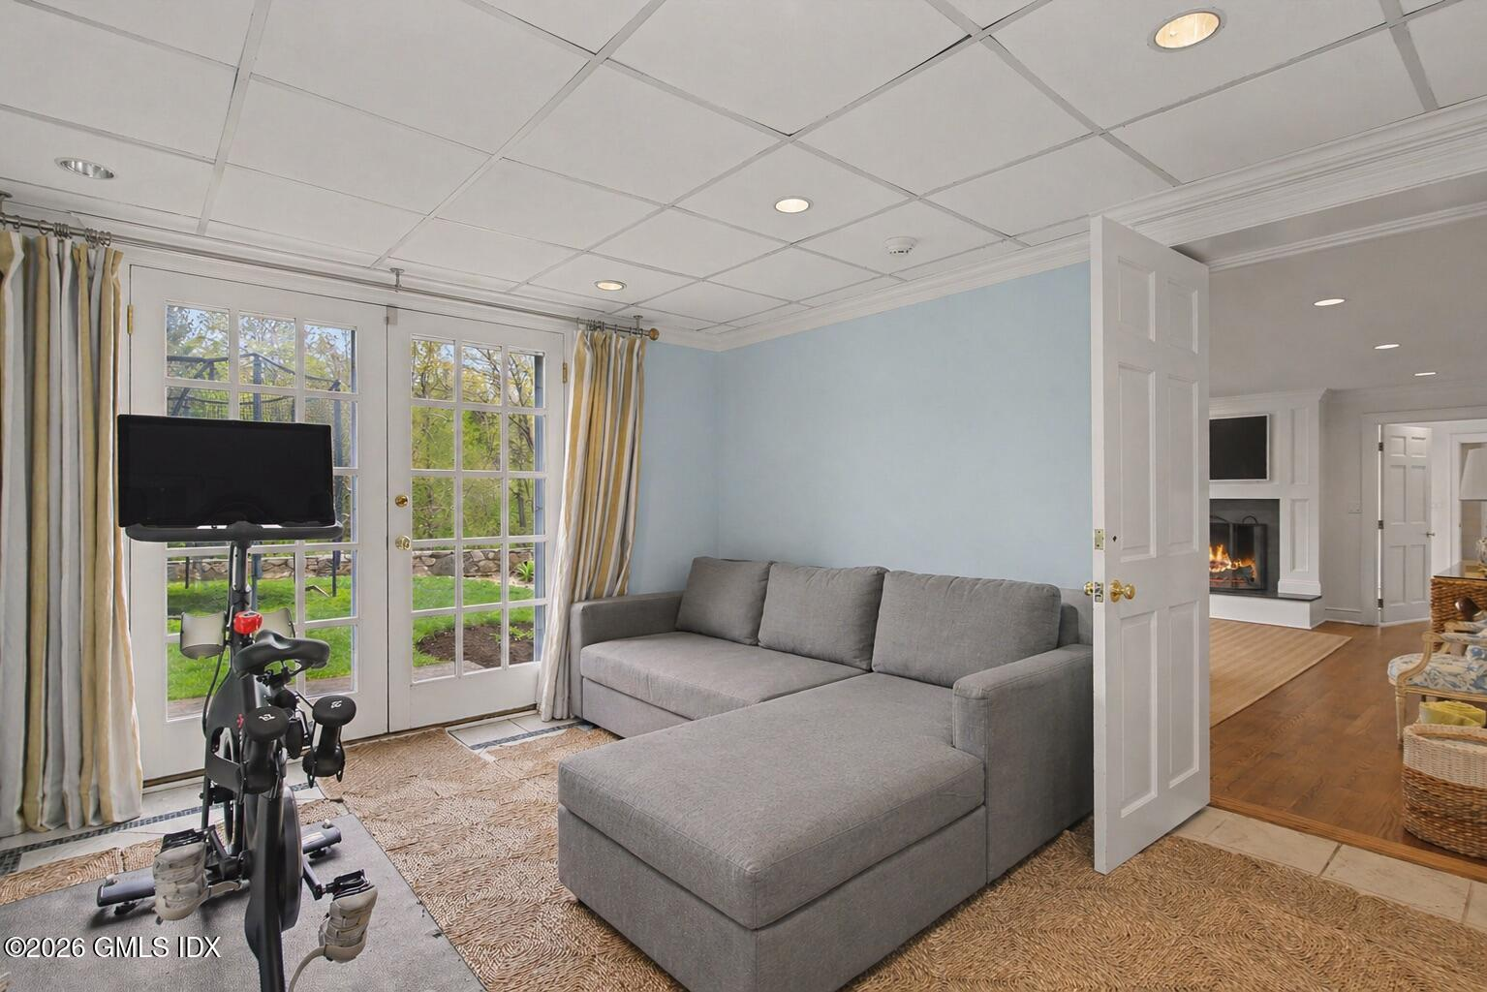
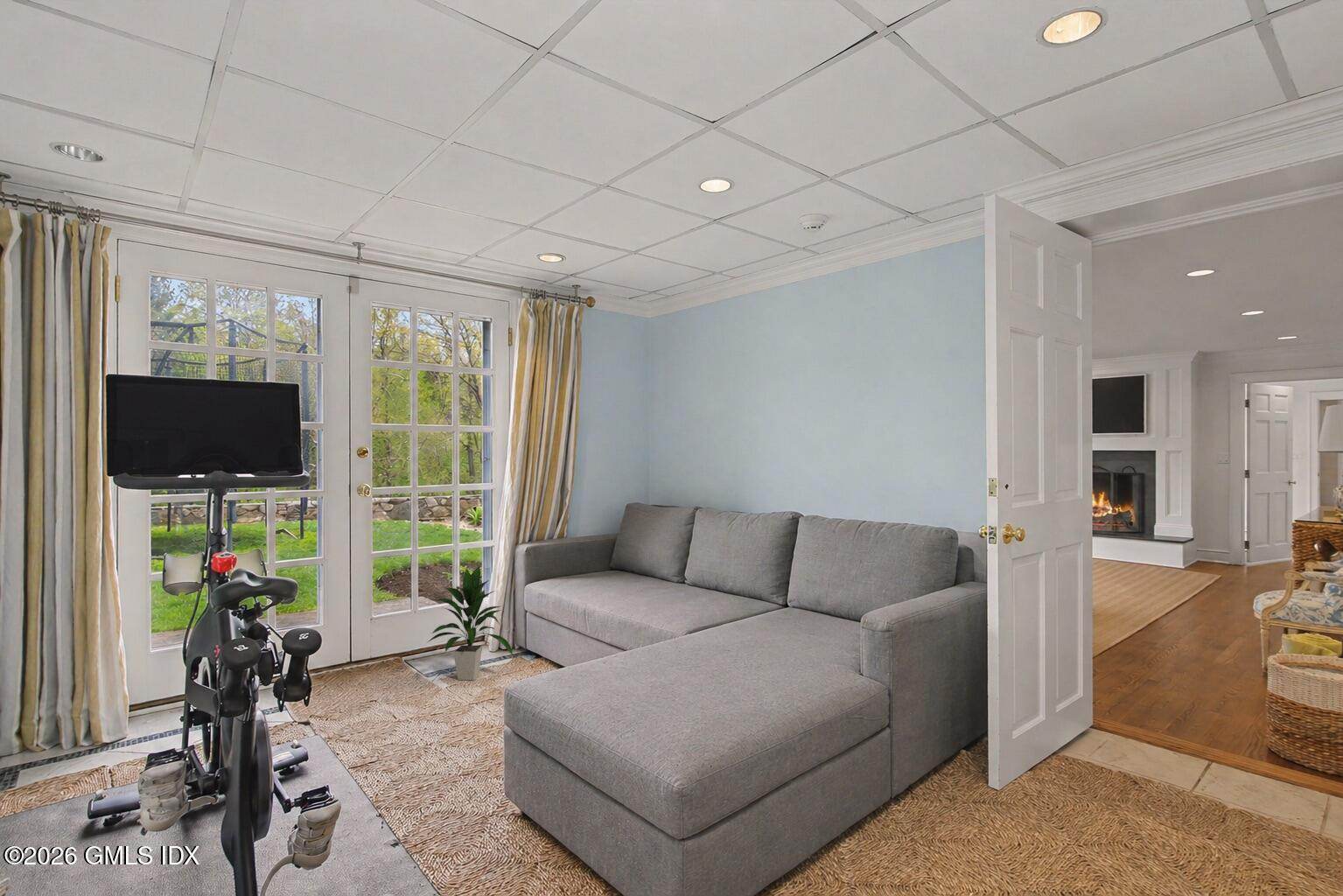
+ indoor plant [427,563,514,681]
